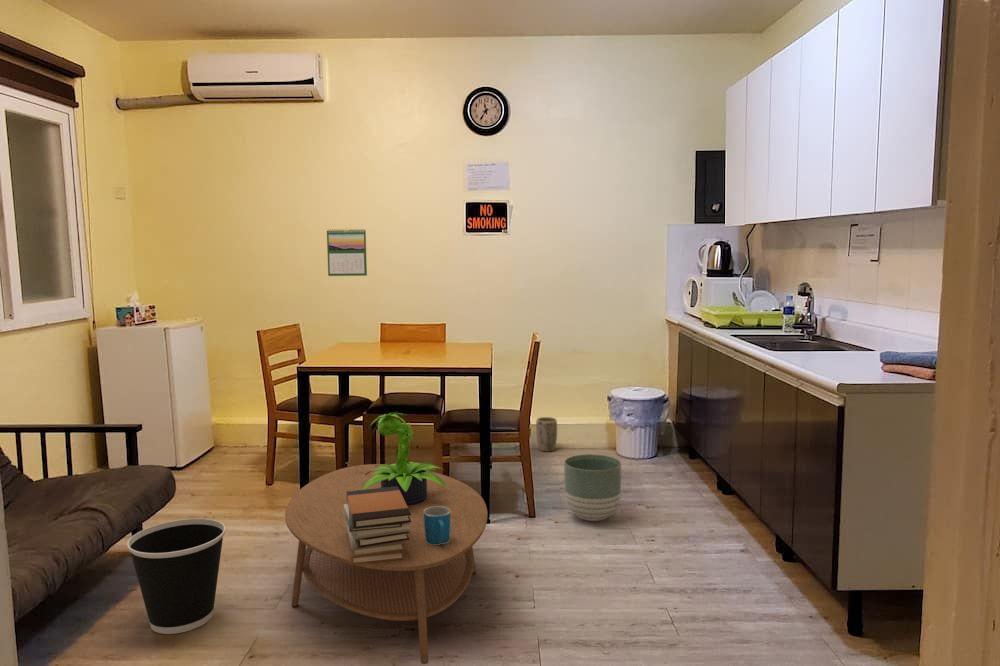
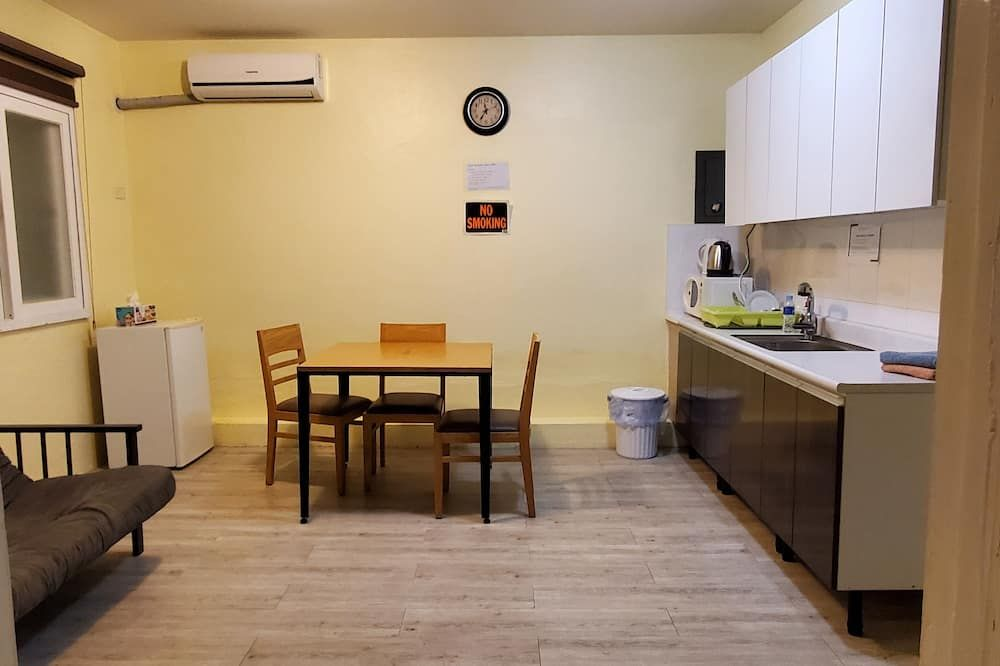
- planter [563,453,622,522]
- wastebasket [126,518,227,635]
- calendar [326,227,368,277]
- coffee table [284,463,488,665]
- book stack [344,486,411,566]
- potted plant [363,411,446,506]
- plant pot [535,416,558,453]
- mug [424,506,451,545]
